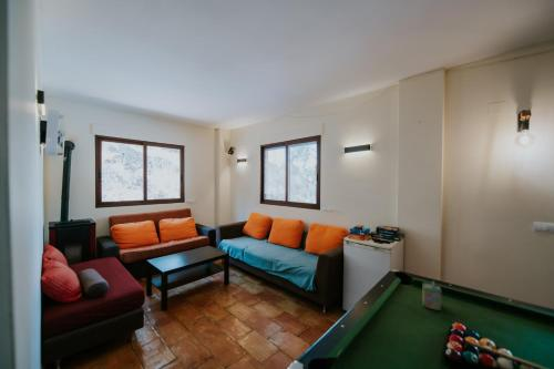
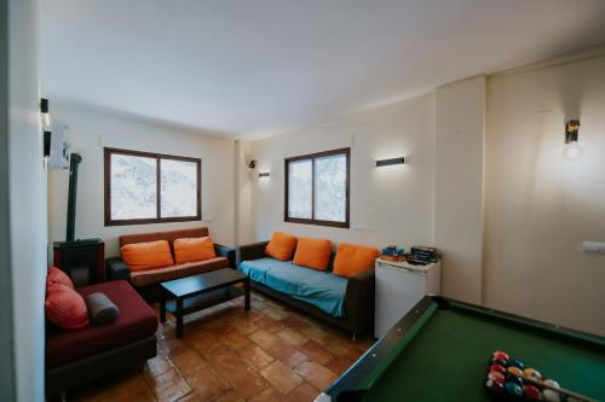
- chalk box [421,280,443,312]
